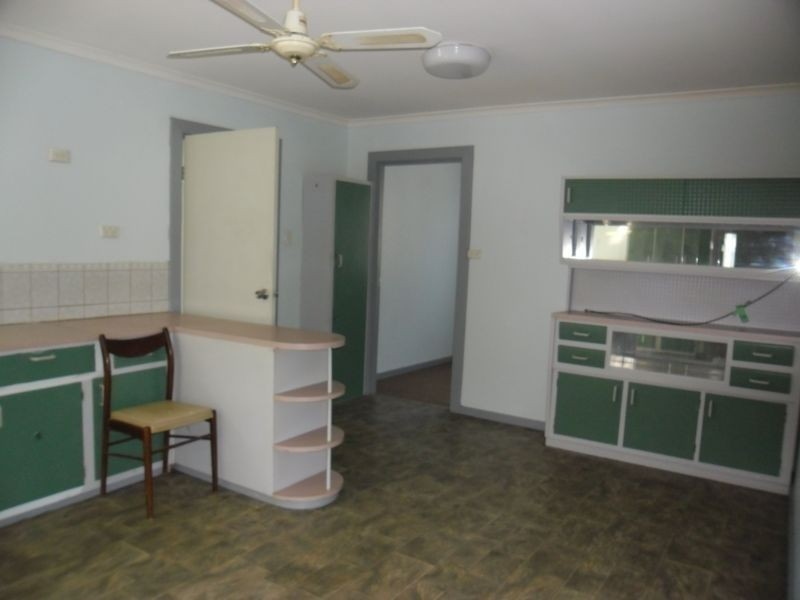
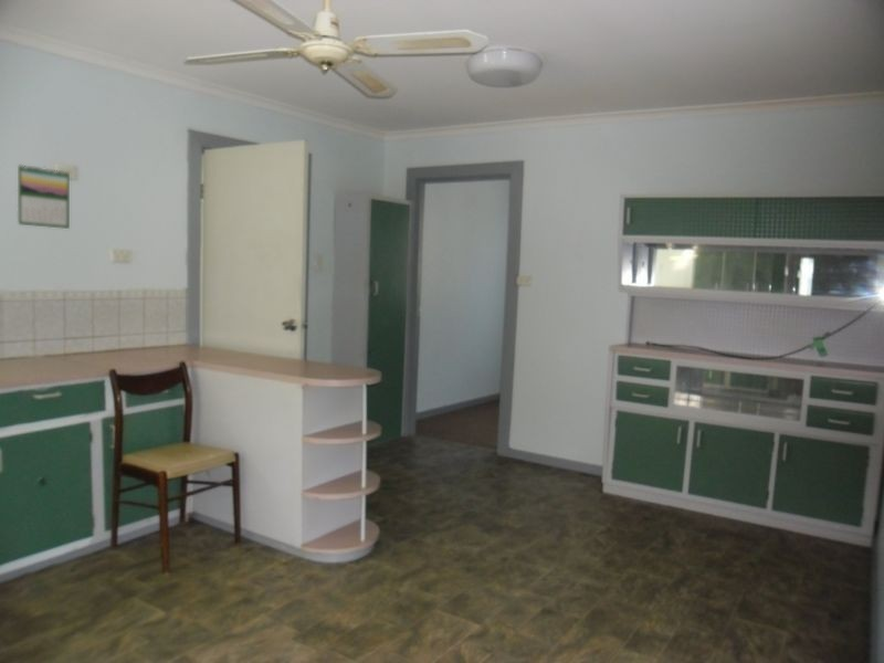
+ calendar [17,162,71,230]
